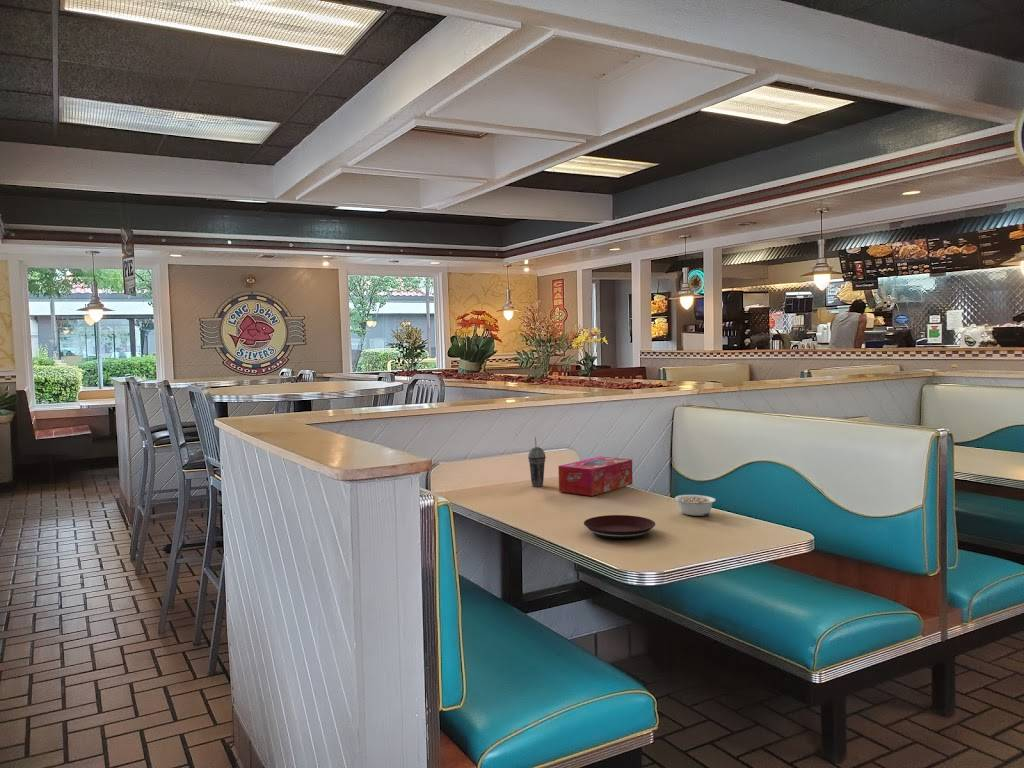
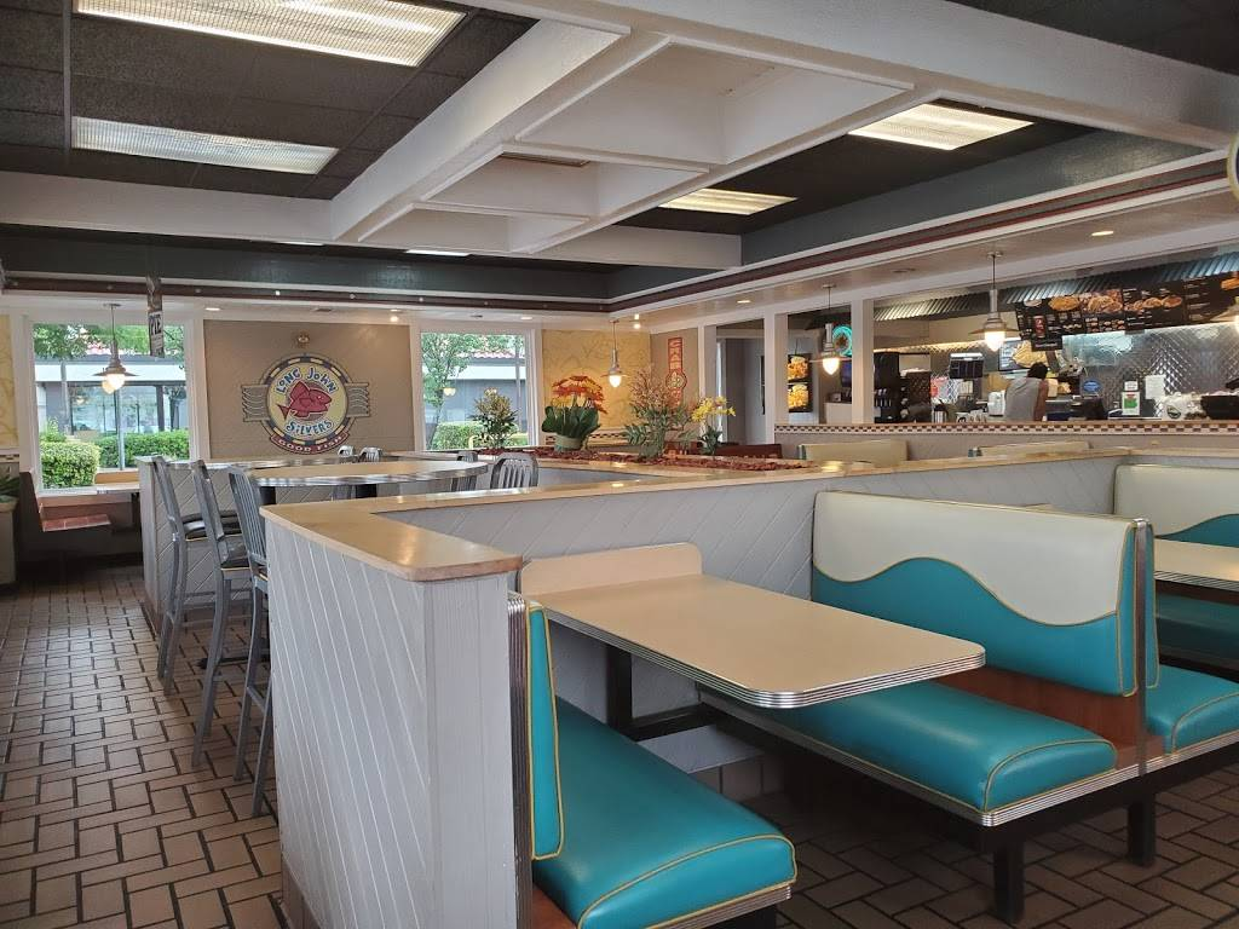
- tissue box [558,456,633,497]
- legume [674,494,716,517]
- plate [583,514,656,540]
- beverage cup [527,436,547,487]
